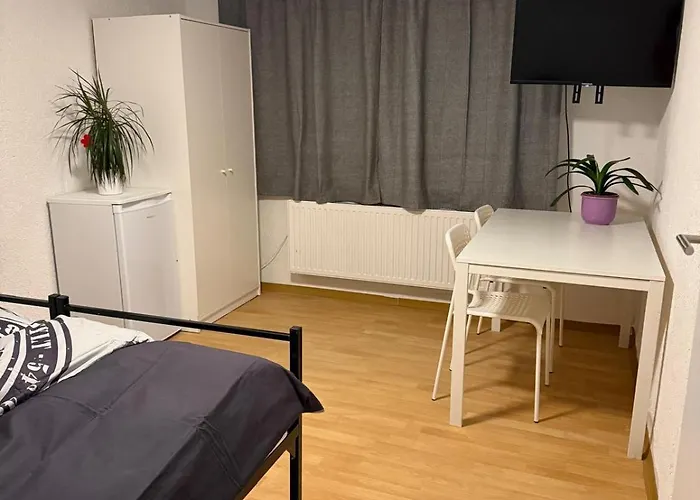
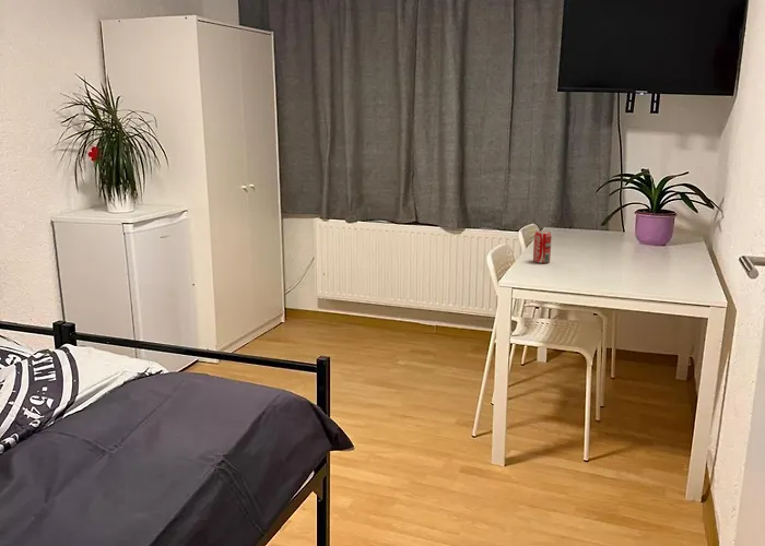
+ beverage can [532,230,553,264]
